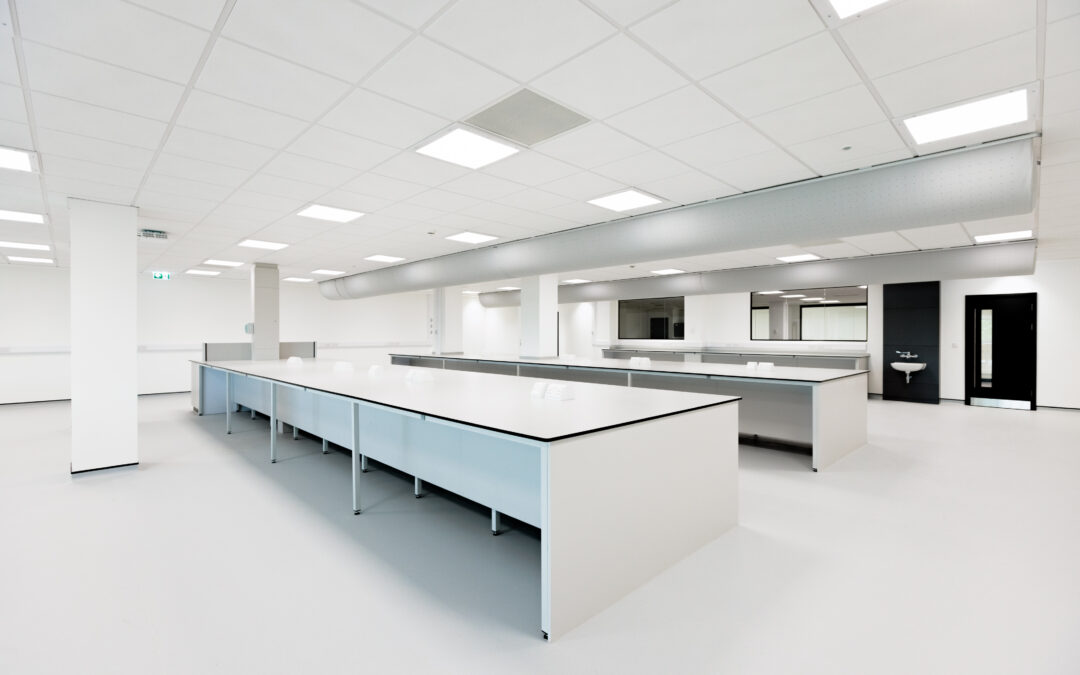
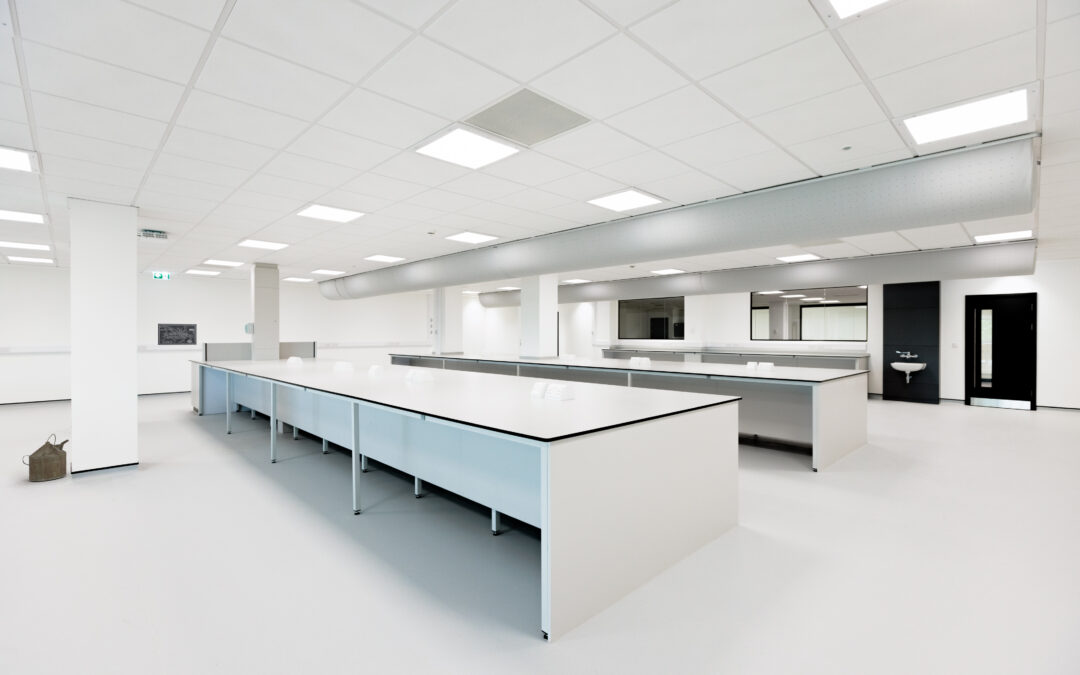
+ watering can [22,433,70,482]
+ wall art [157,323,198,346]
